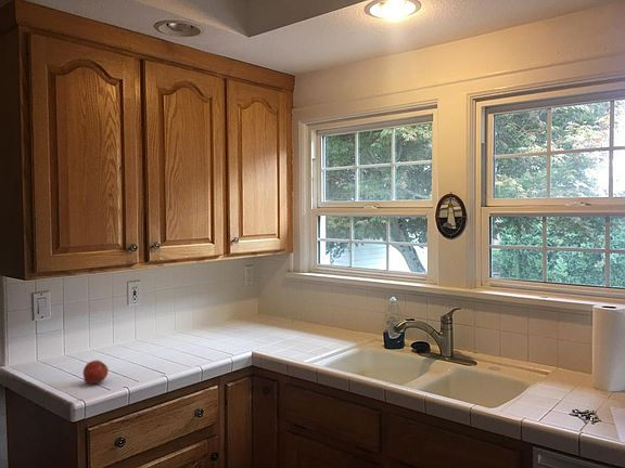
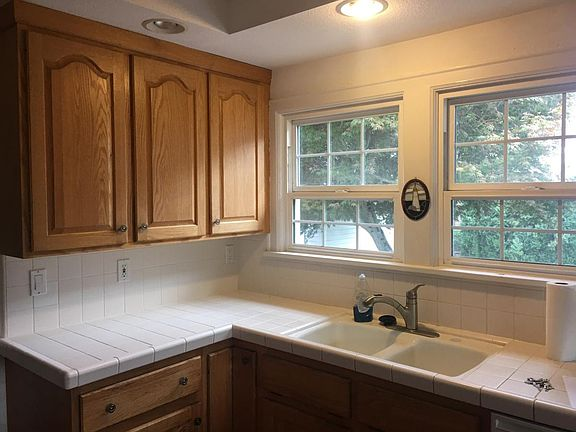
- fruit [82,360,110,385]
